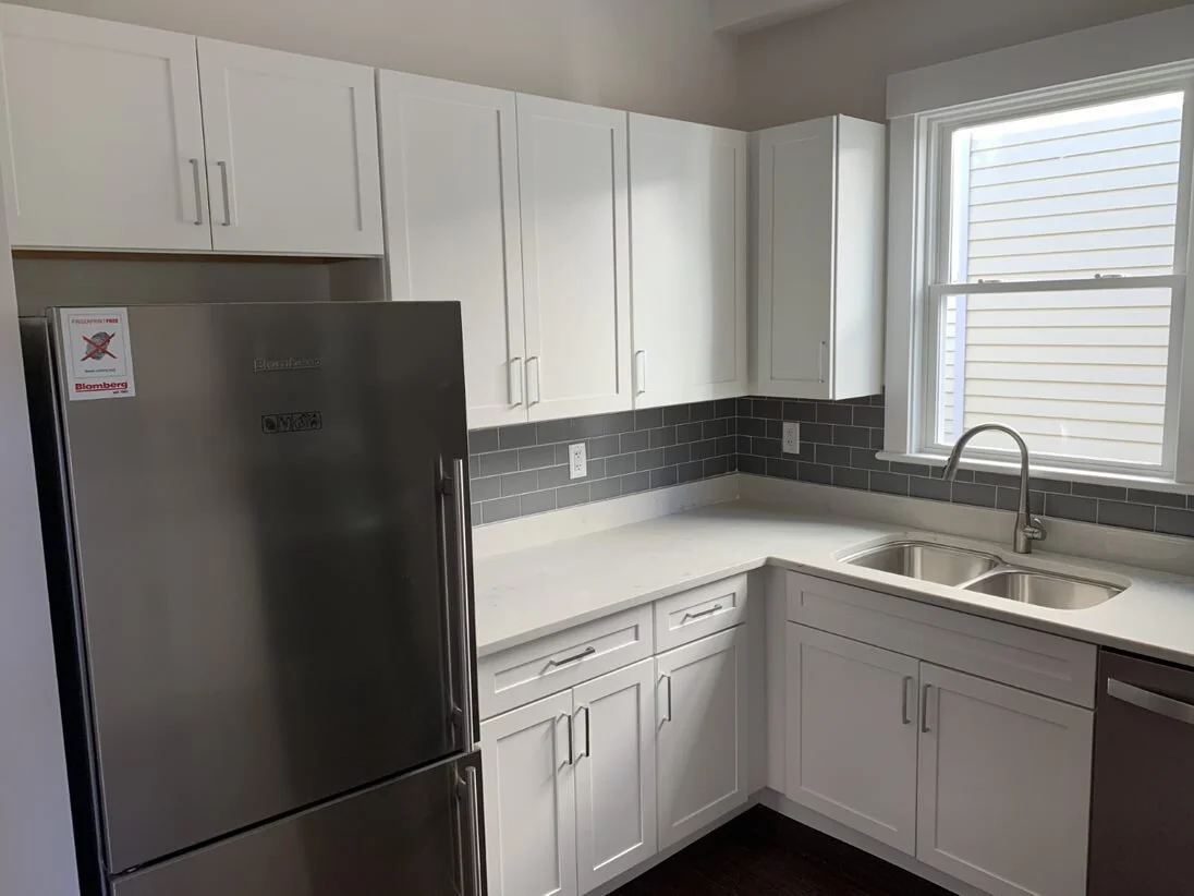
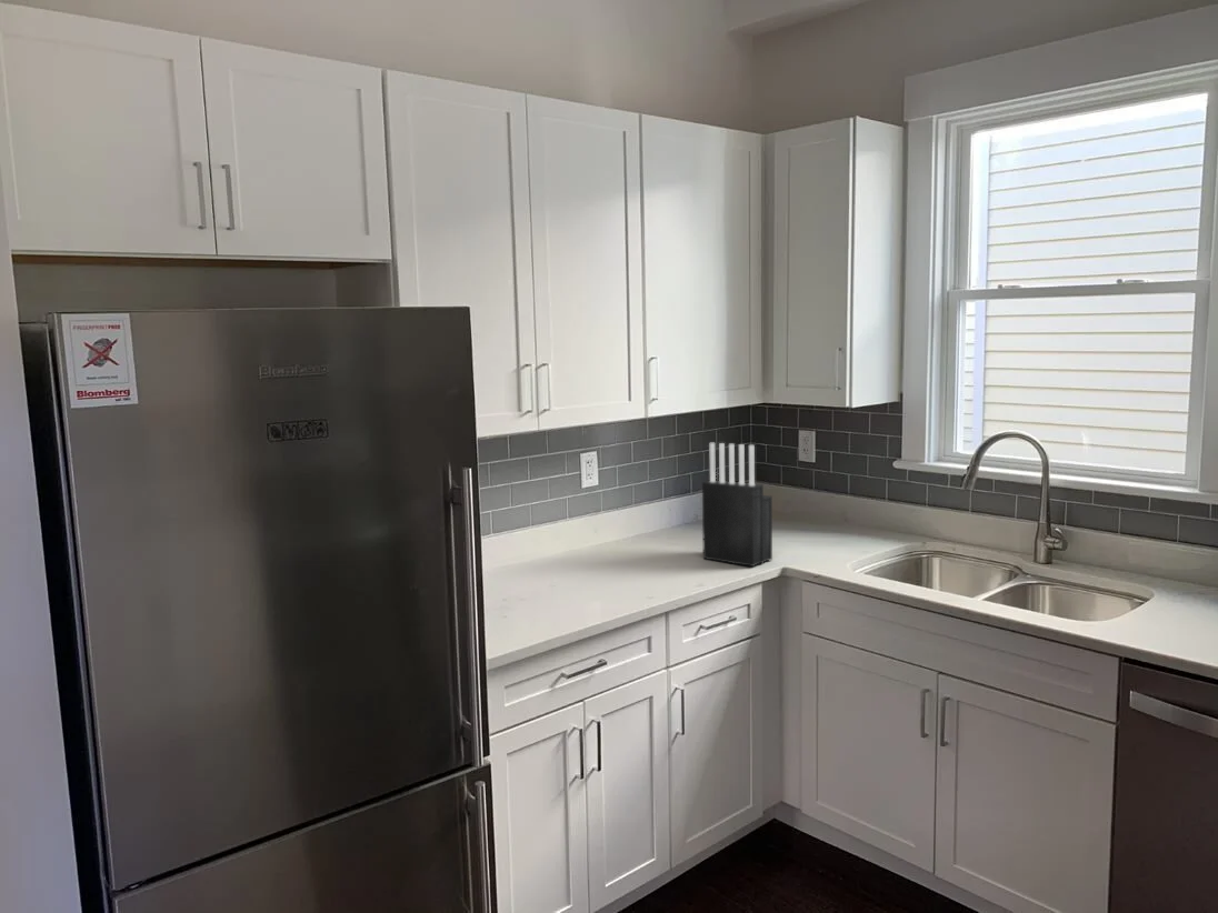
+ knife block [701,442,773,568]
